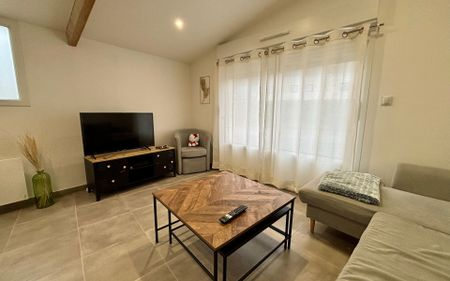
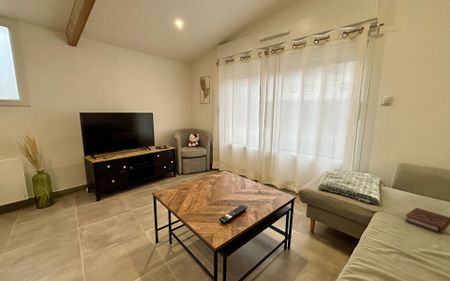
+ book [404,207,450,235]
